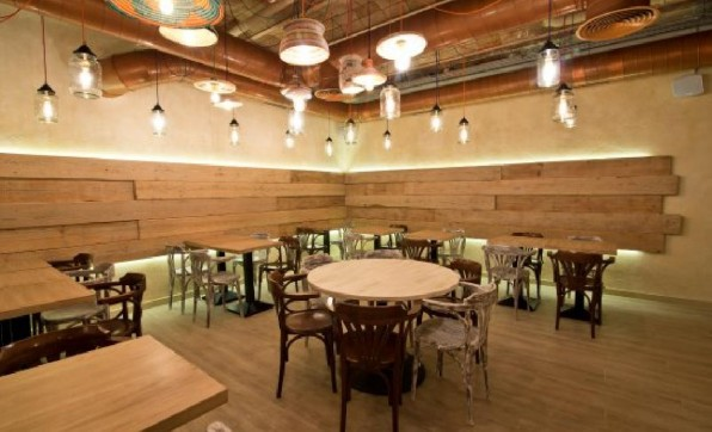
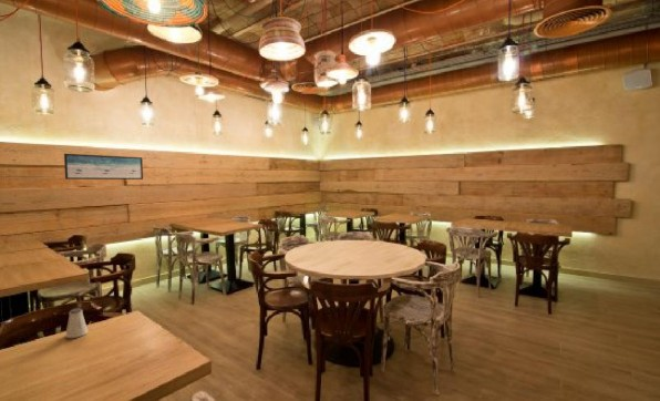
+ wall art [63,153,144,181]
+ saltshaker [64,307,90,339]
